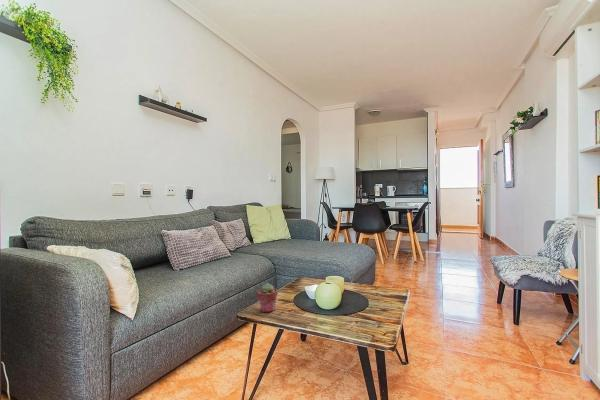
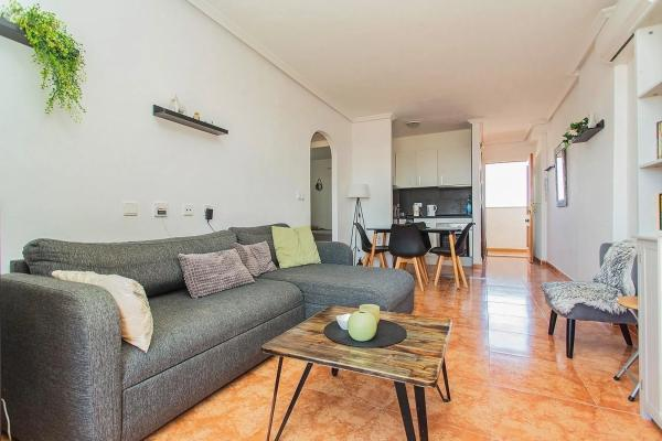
- potted succulent [256,282,279,313]
